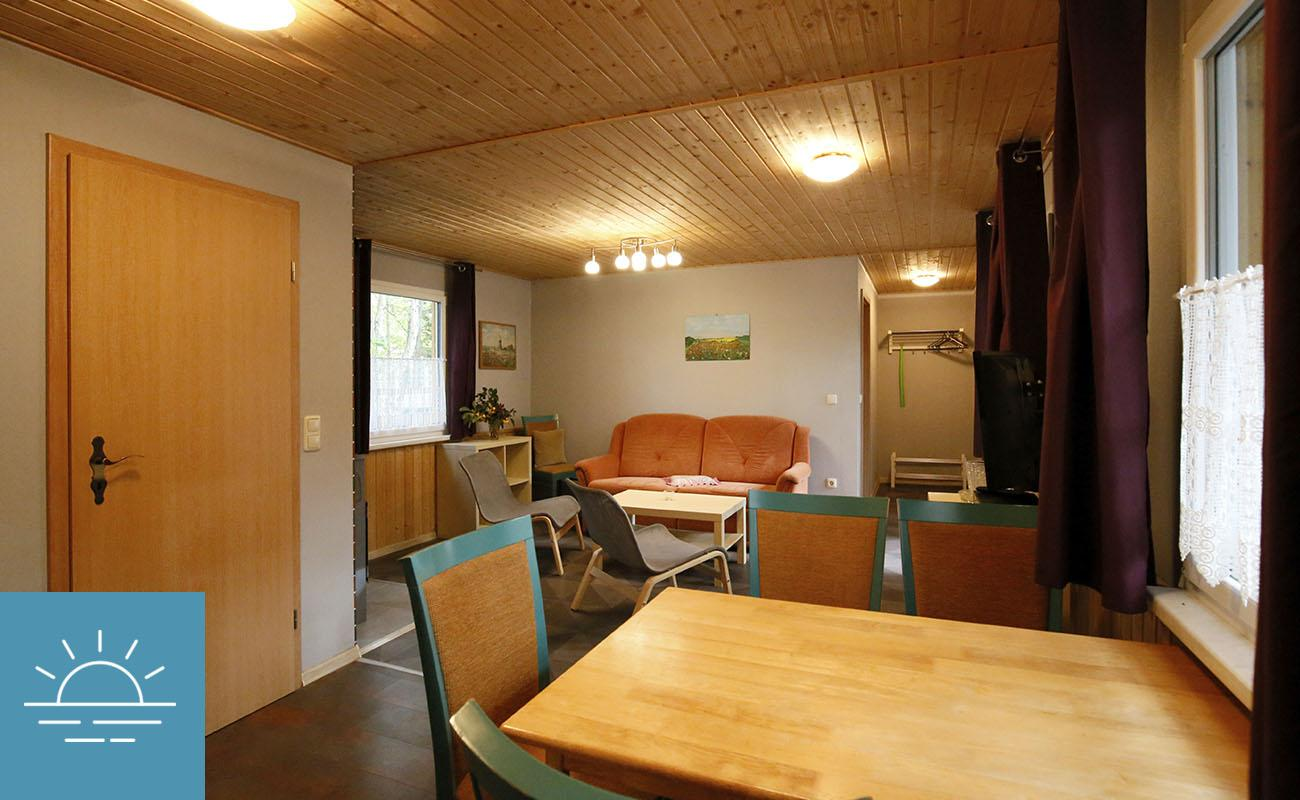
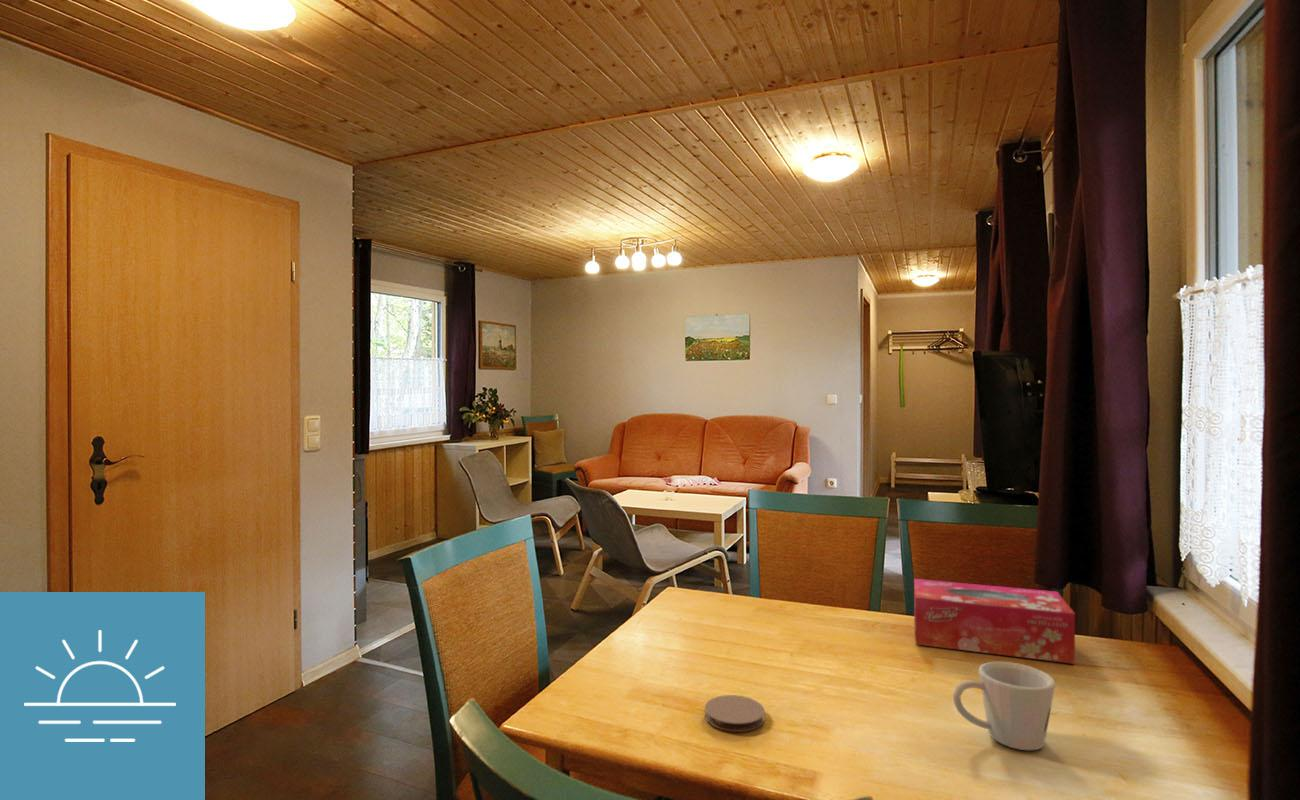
+ tissue box [913,578,1076,665]
+ mug [952,661,1056,751]
+ coaster [704,694,766,733]
